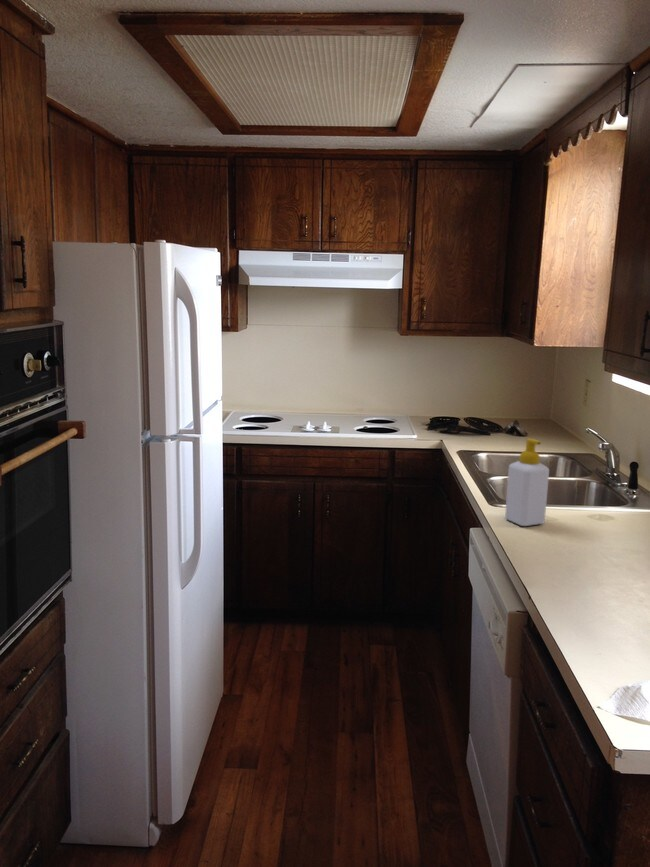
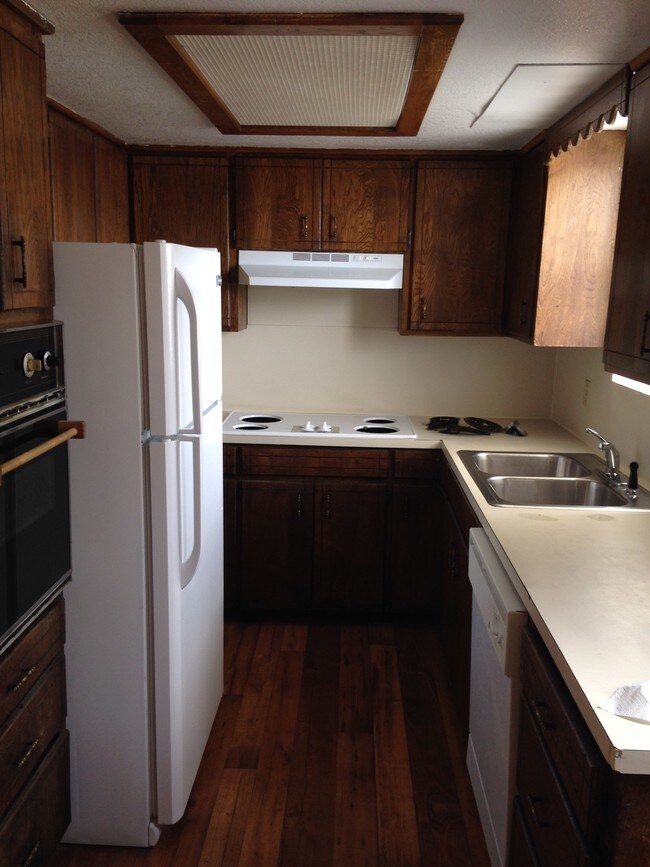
- soap bottle [504,438,550,527]
